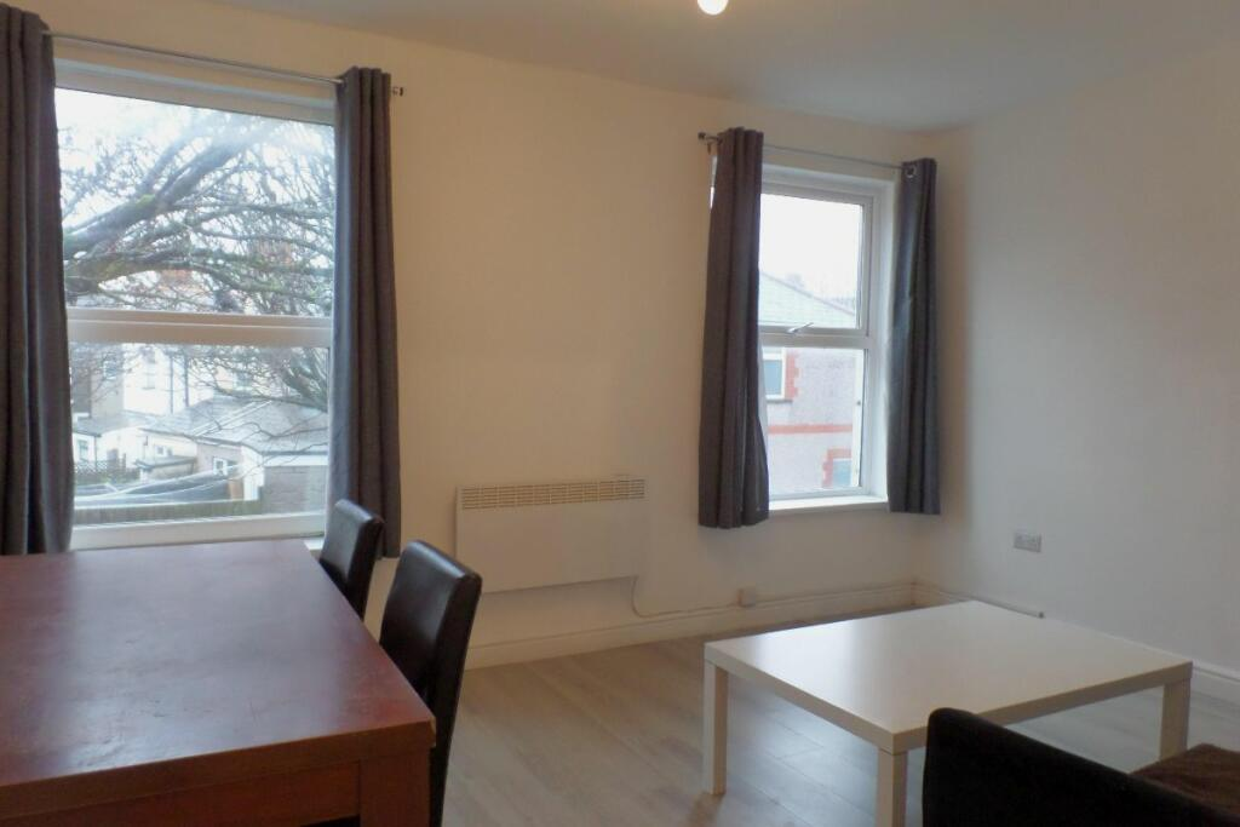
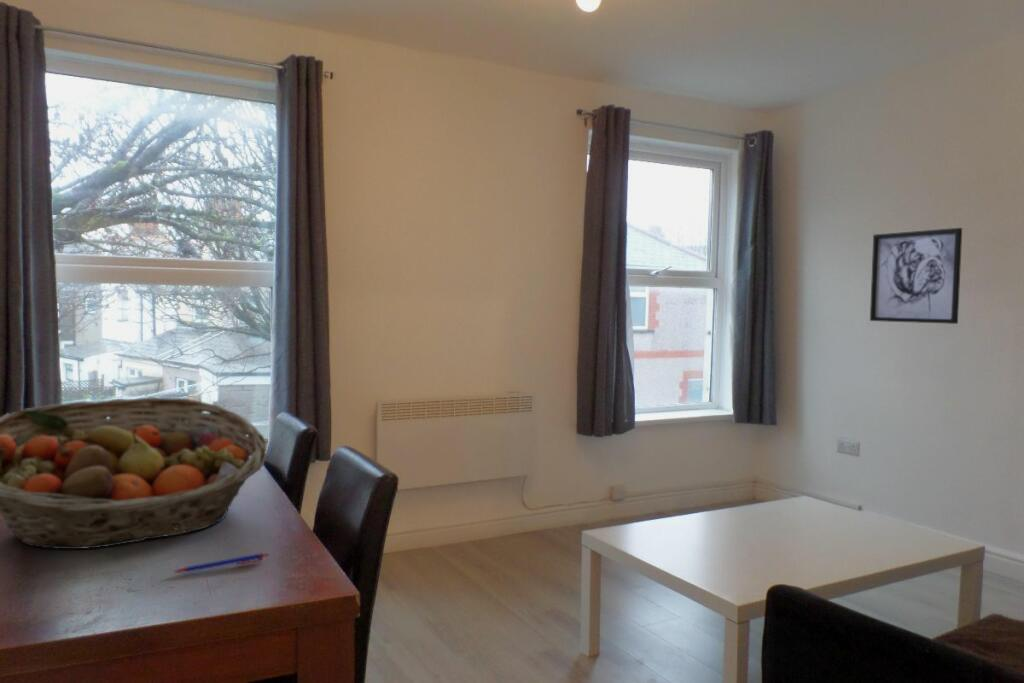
+ fruit basket [0,397,268,550]
+ wall art [869,227,963,325]
+ pen [172,552,269,574]
